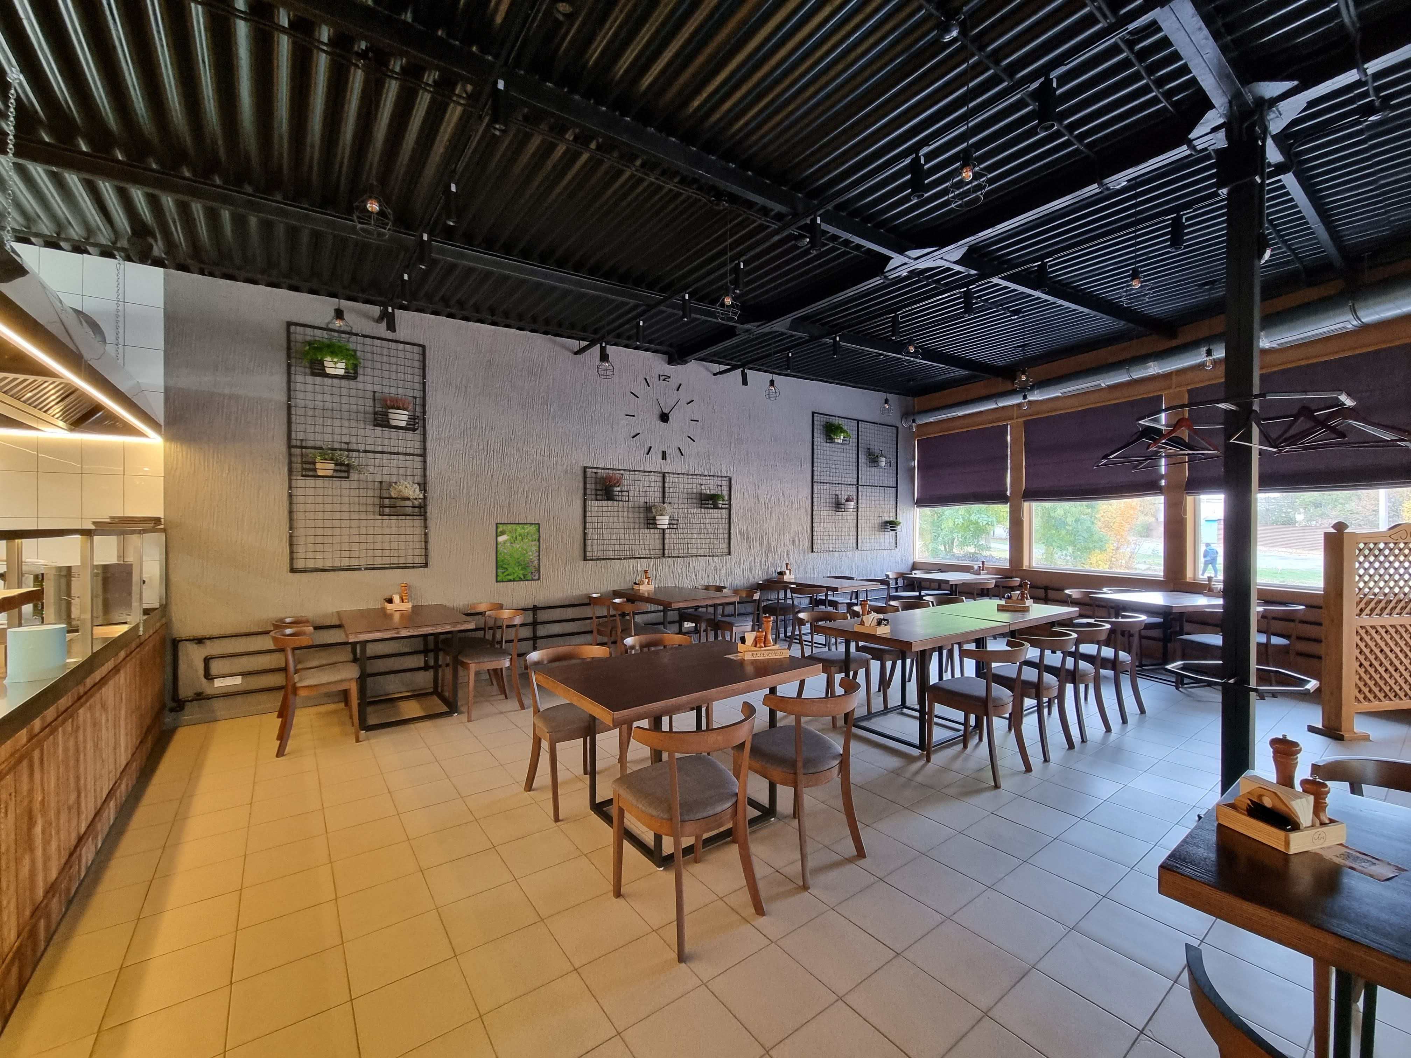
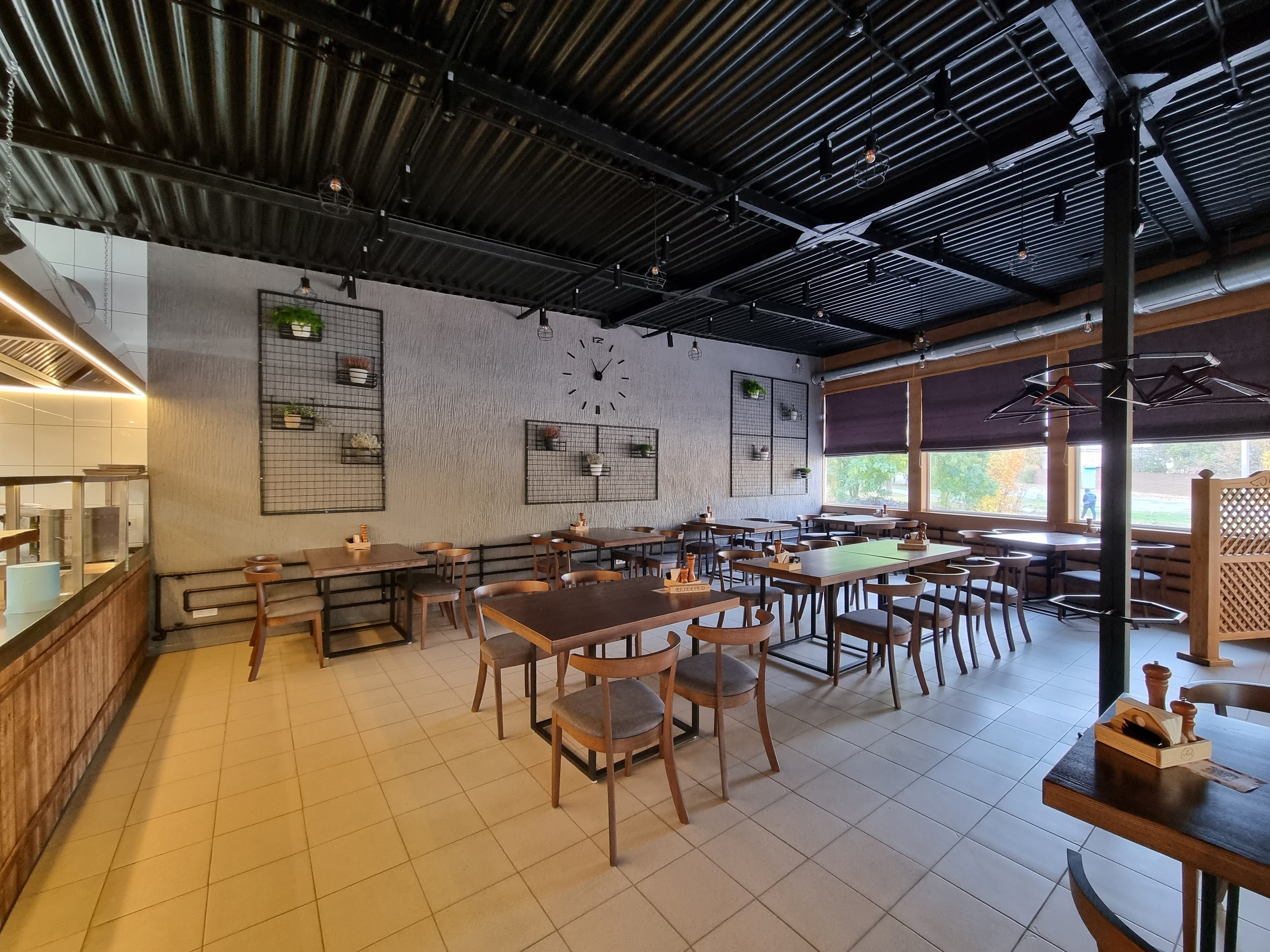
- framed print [496,522,540,583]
